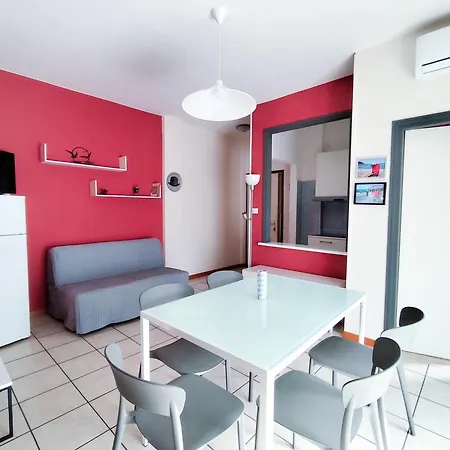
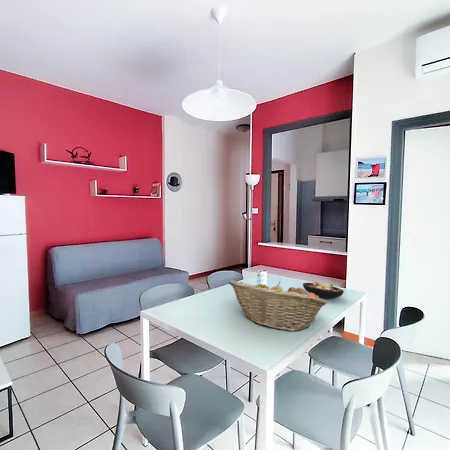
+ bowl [302,280,345,300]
+ fruit basket [228,279,328,332]
